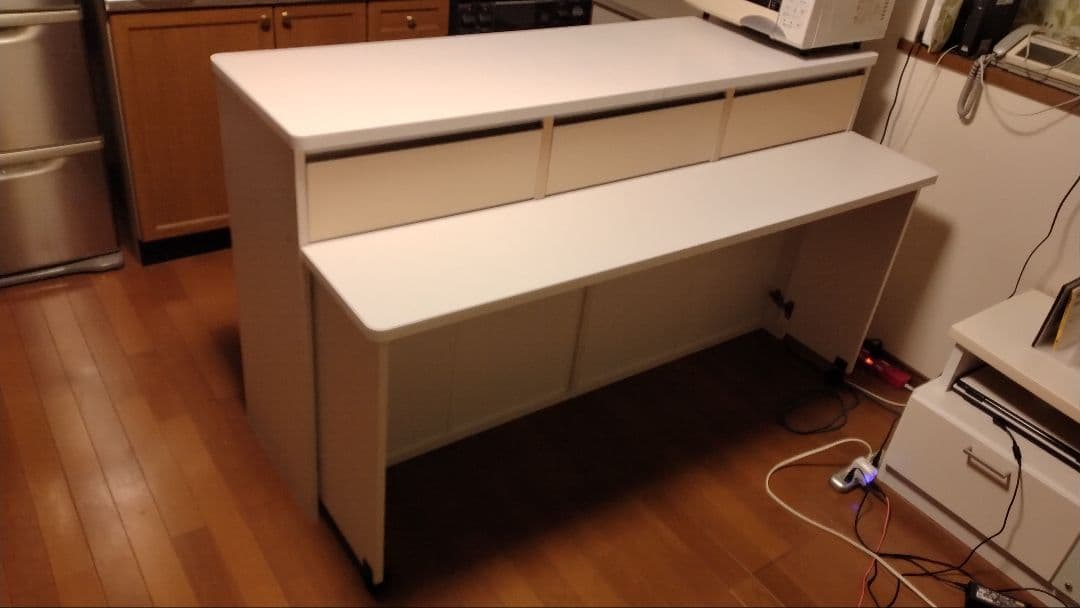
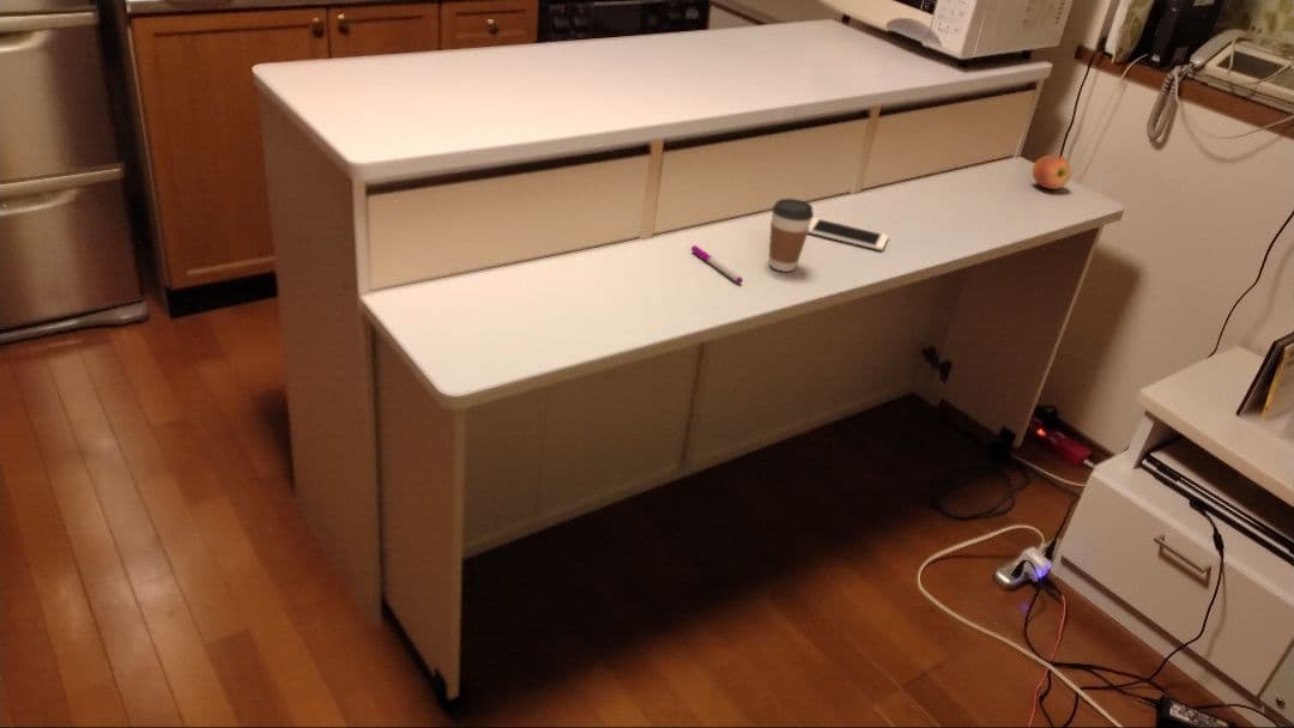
+ pen [690,244,744,285]
+ cell phone [808,217,890,251]
+ apple [1030,154,1072,190]
+ coffee cup [768,198,815,273]
